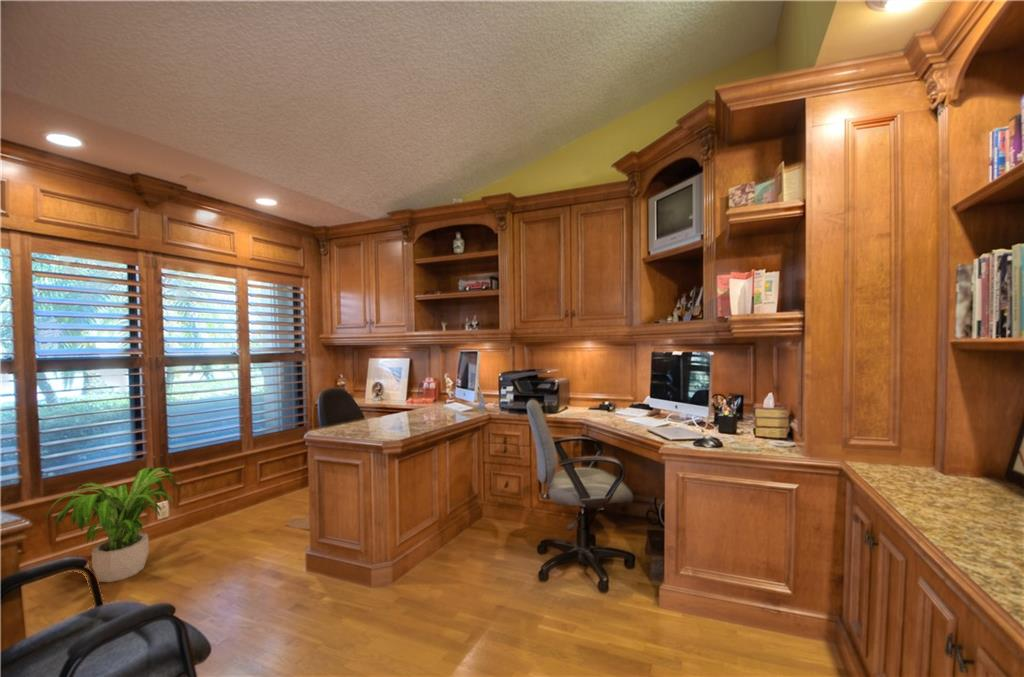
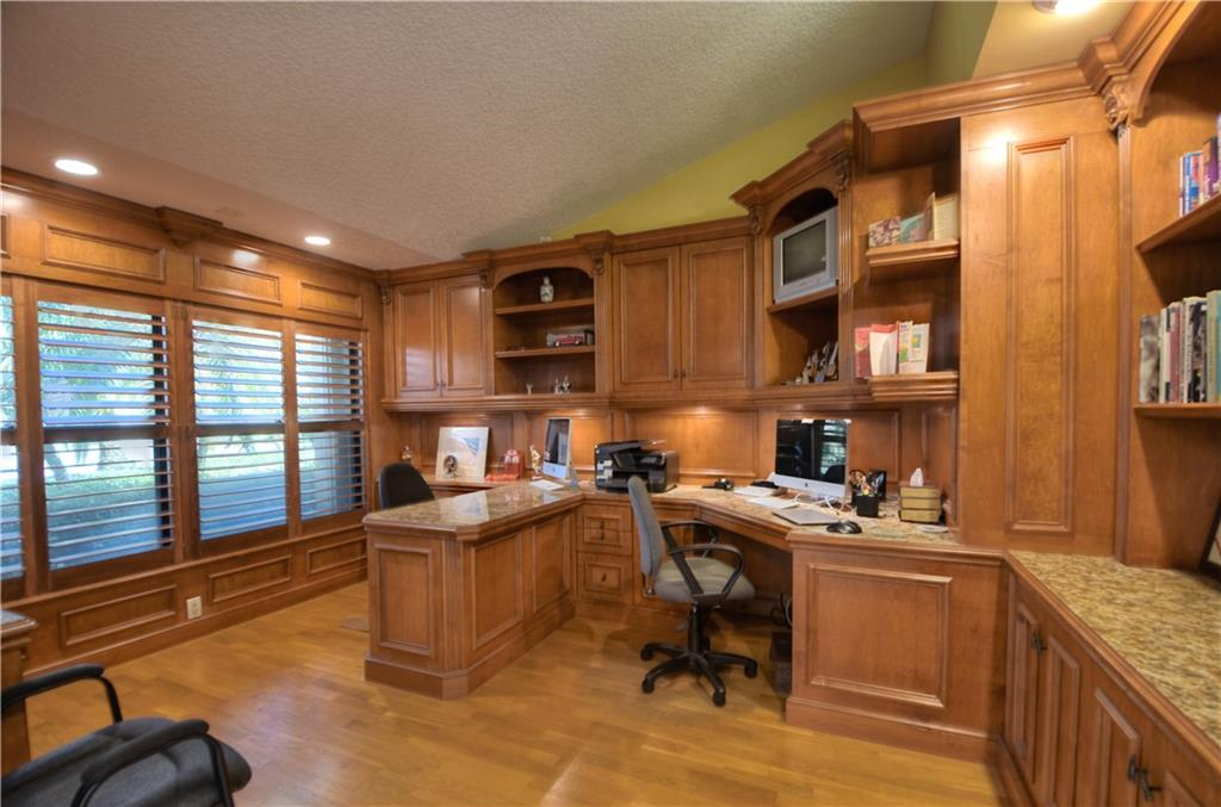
- potted plant [45,466,186,583]
